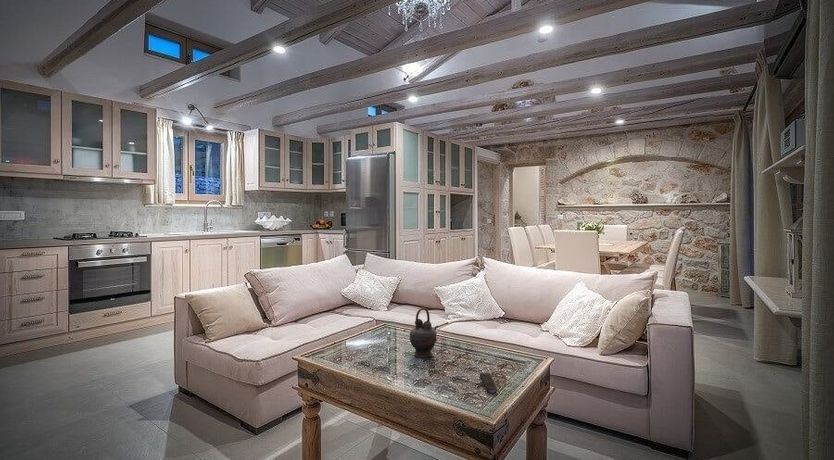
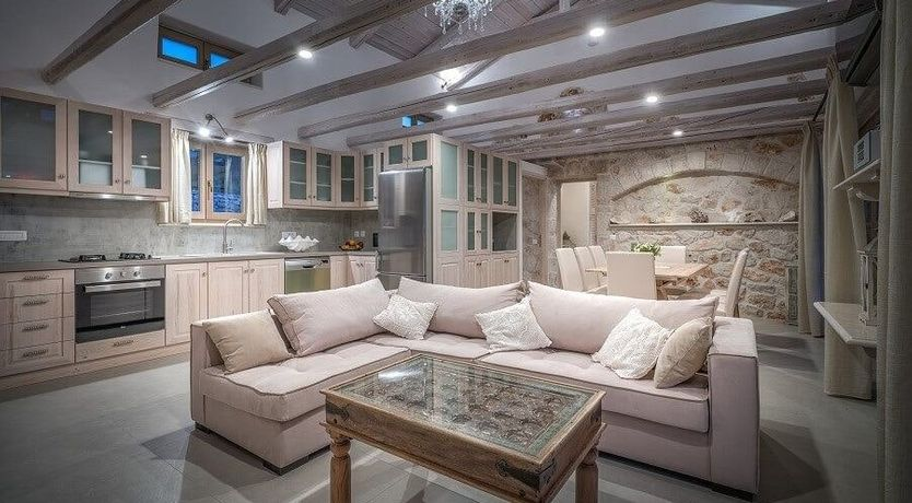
- teapot [409,307,439,358]
- remote control [479,372,498,394]
